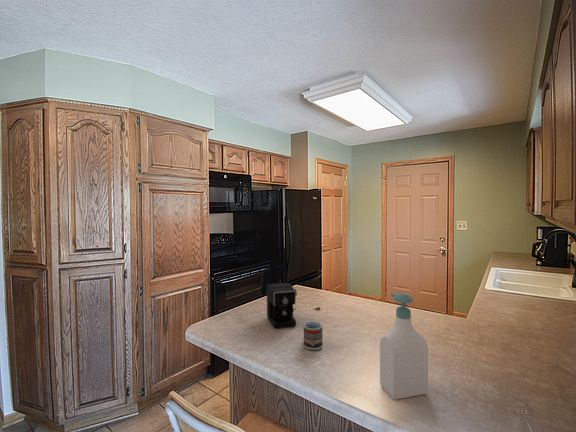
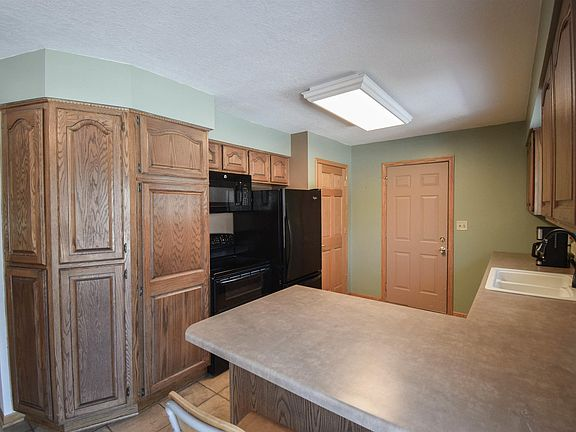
- coffee maker [266,282,321,329]
- cup [302,320,324,351]
- soap bottle [379,292,429,400]
